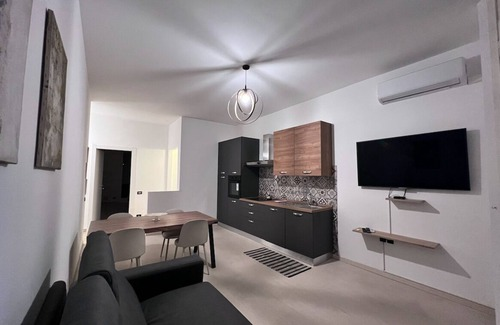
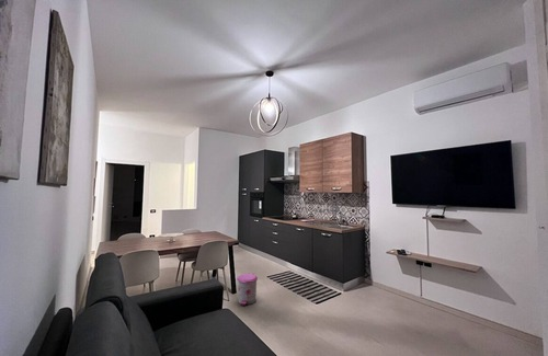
+ trash can [236,272,259,307]
